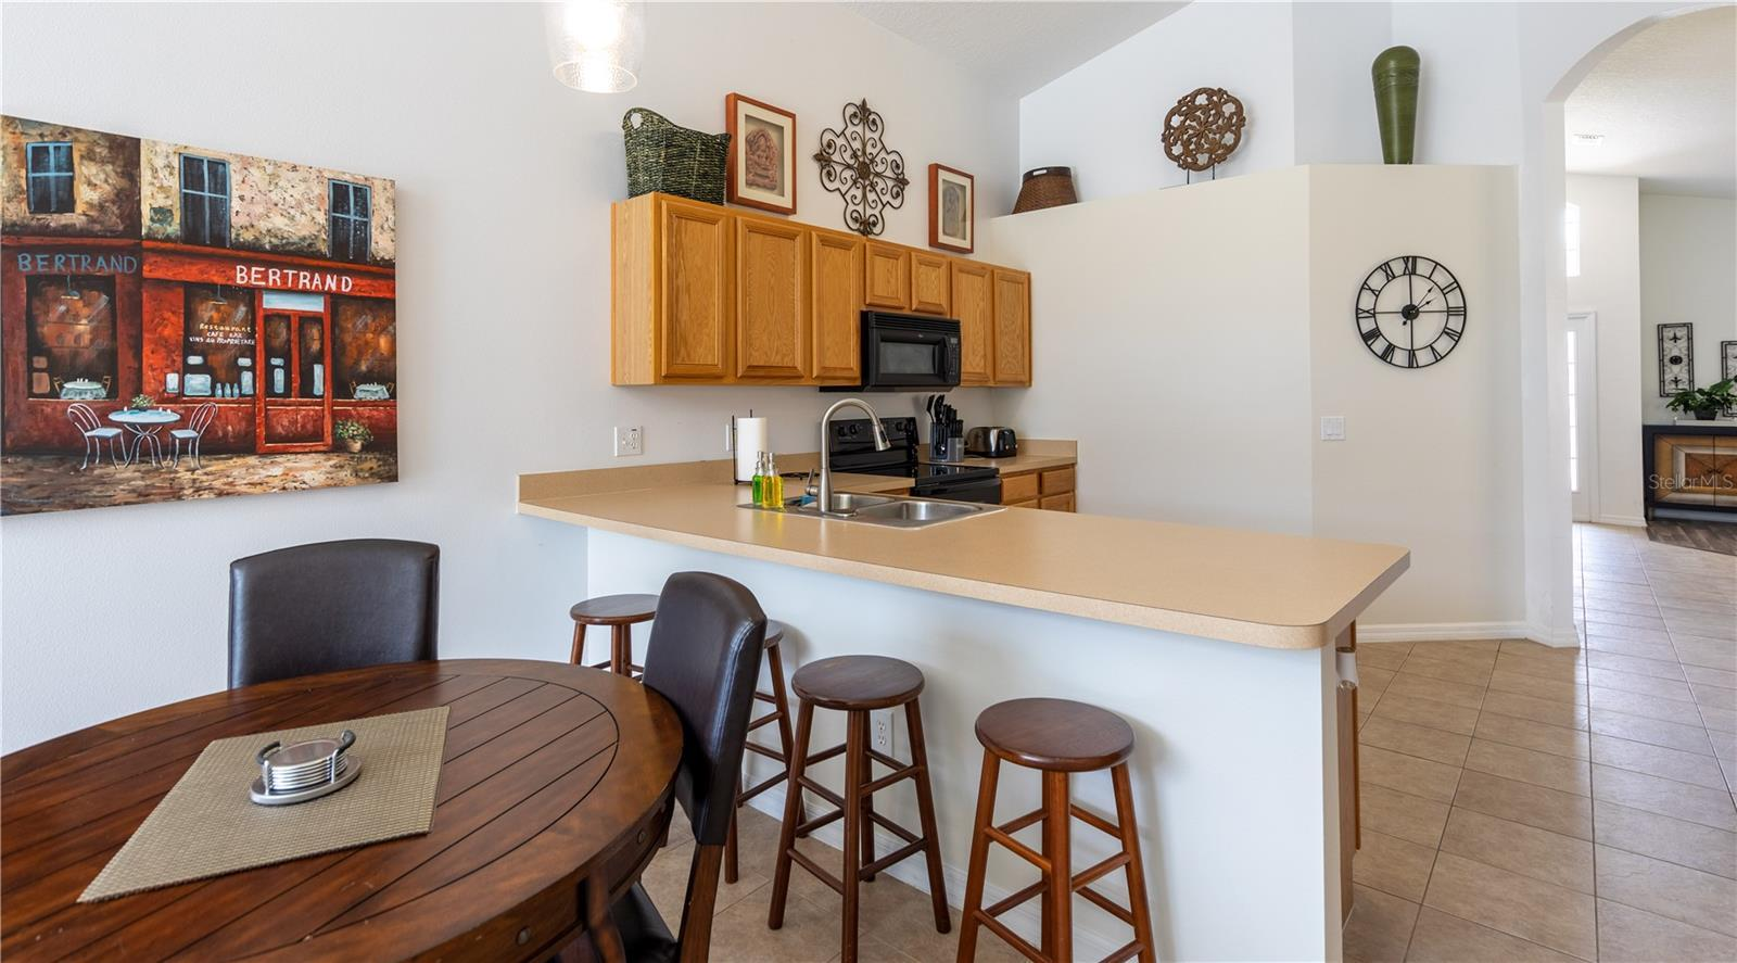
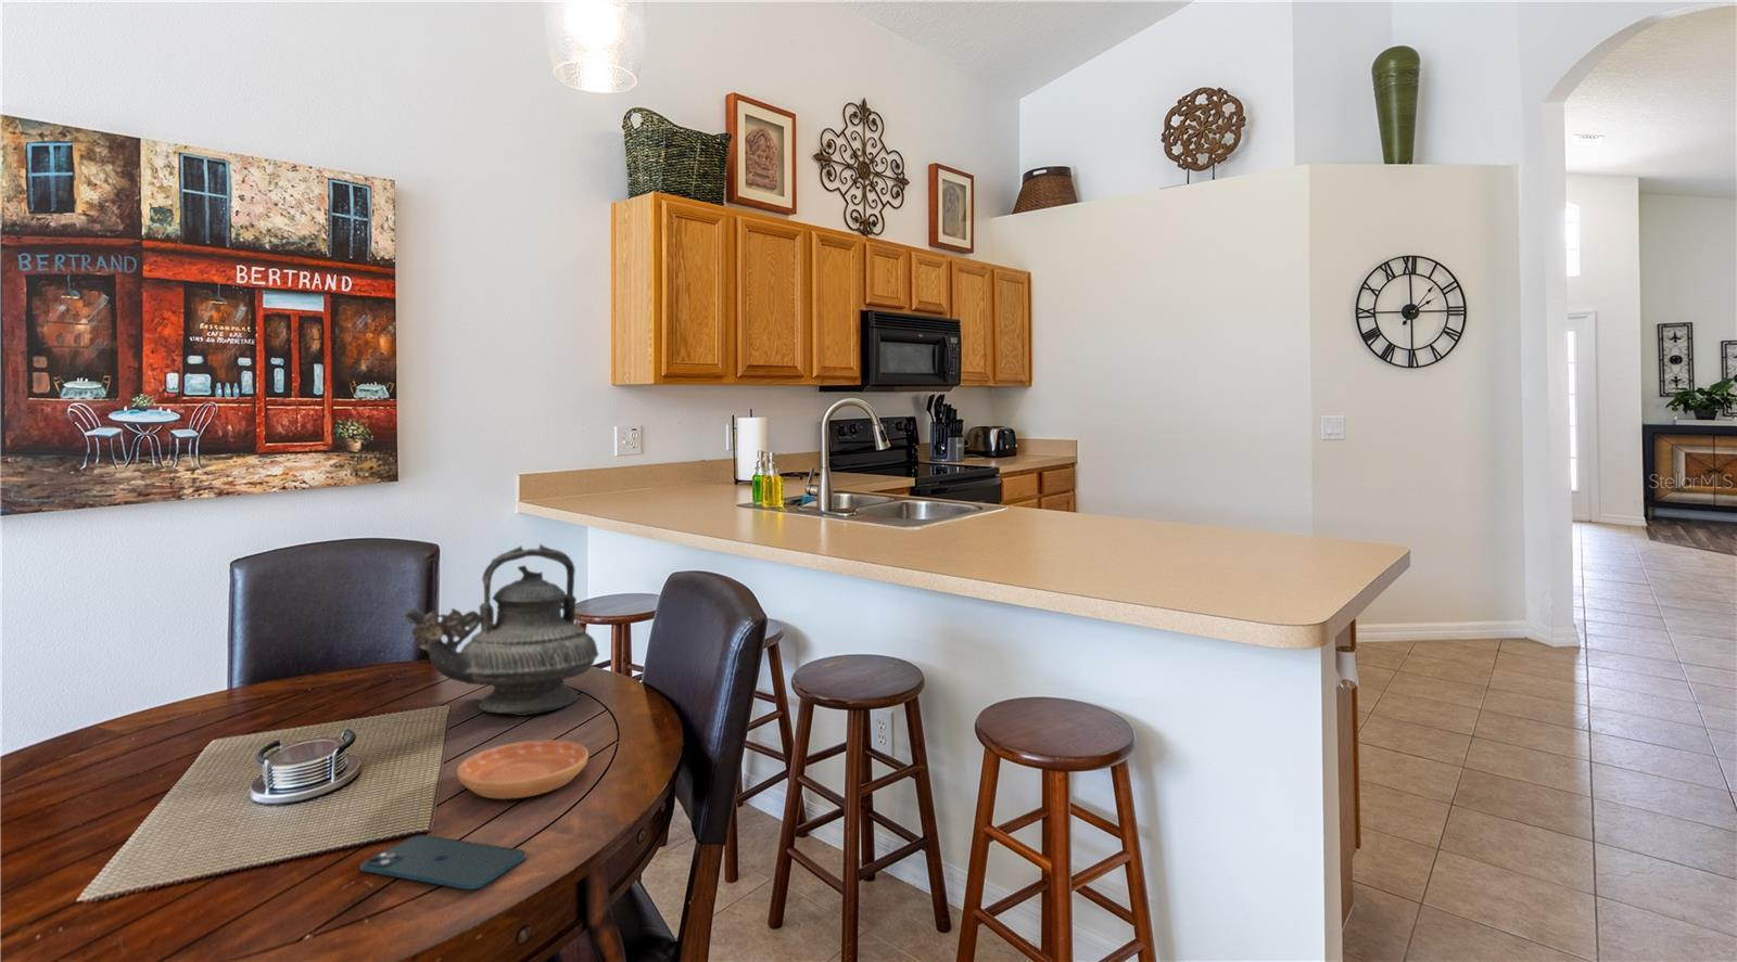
+ smartphone [359,834,528,891]
+ teapot [403,544,600,717]
+ saucer [456,738,589,801]
